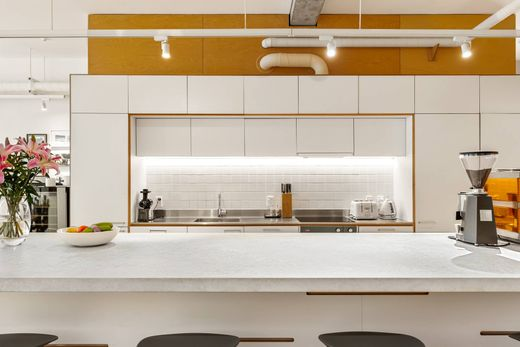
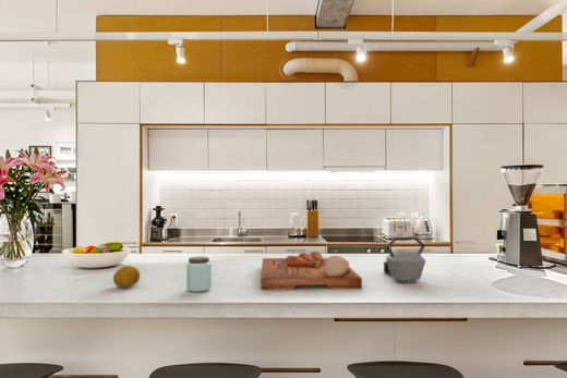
+ cutting board [260,251,363,291]
+ fruit [112,265,141,289]
+ kettle [383,235,426,284]
+ peanut butter [185,256,213,293]
